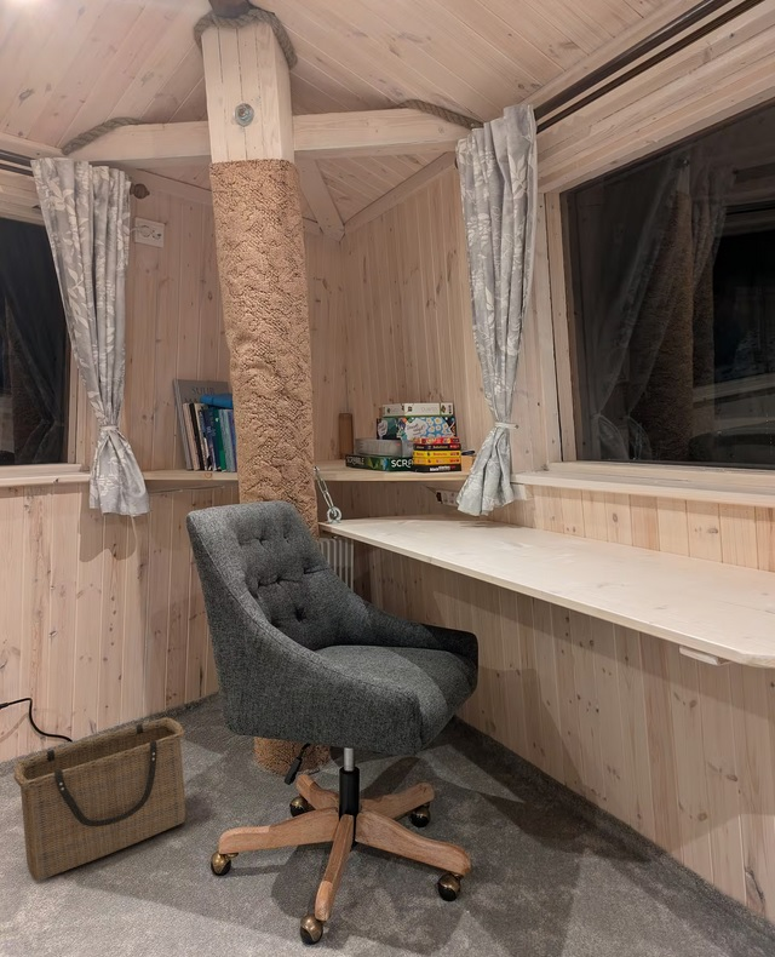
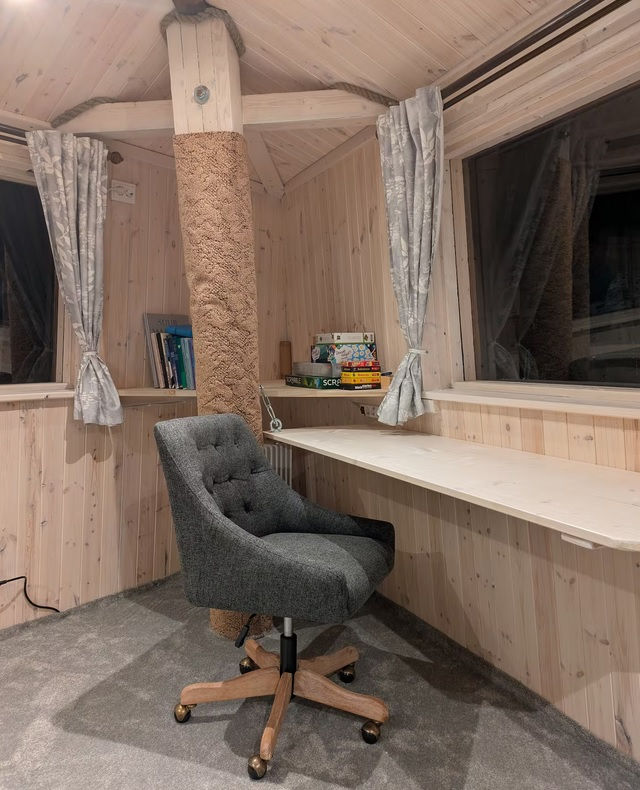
- basket [13,716,186,882]
